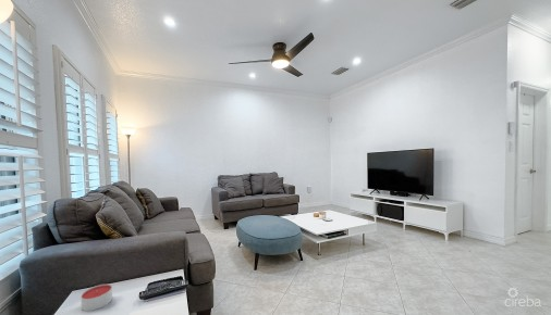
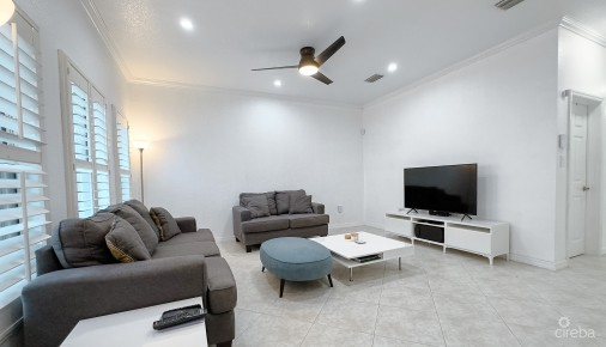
- candle [81,284,113,312]
